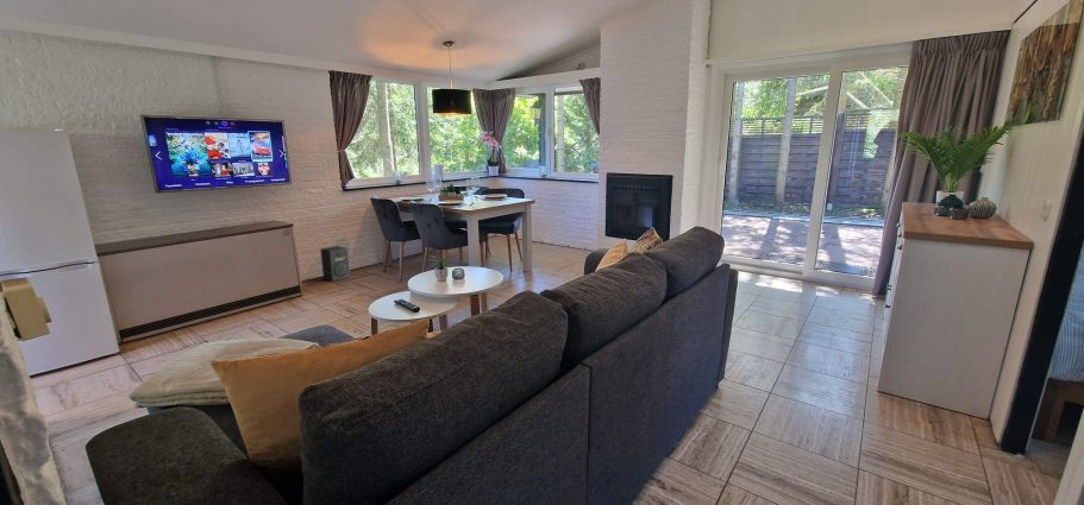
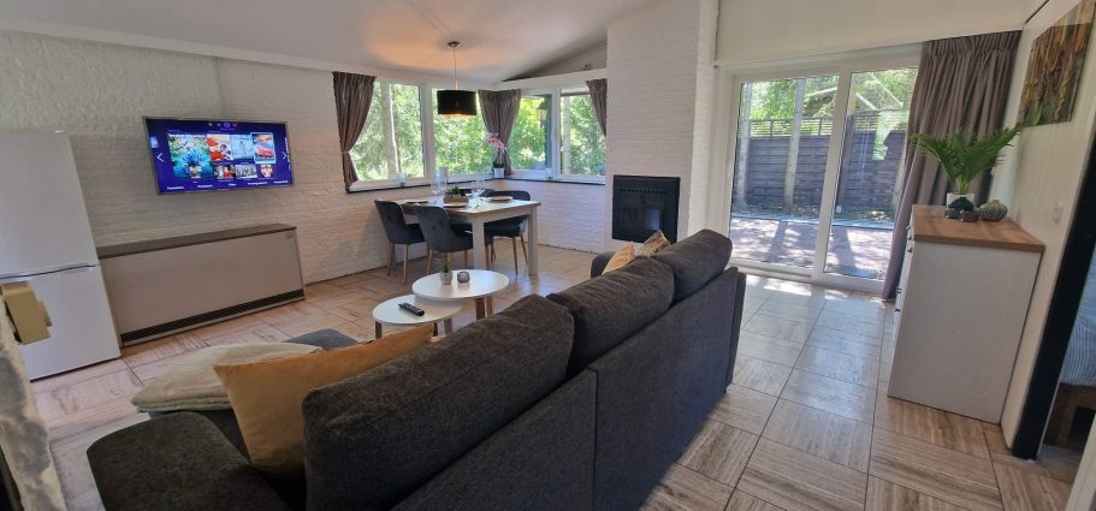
- speaker [319,245,351,282]
